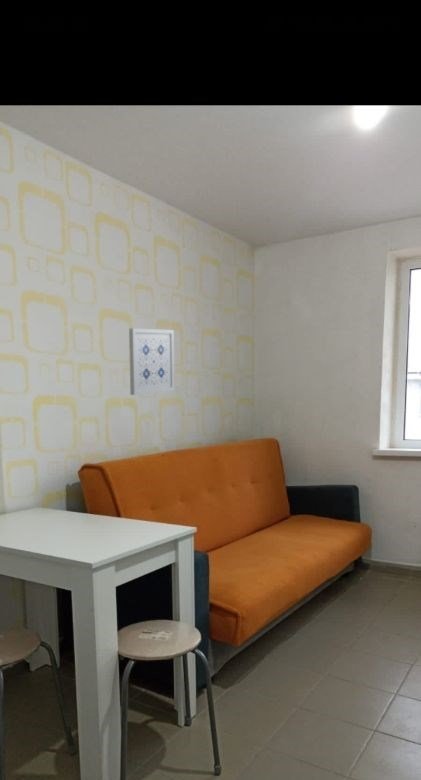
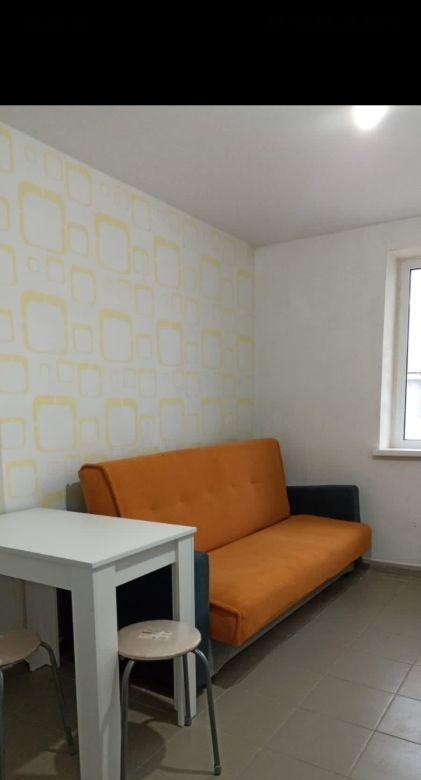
- wall art [128,327,176,396]
